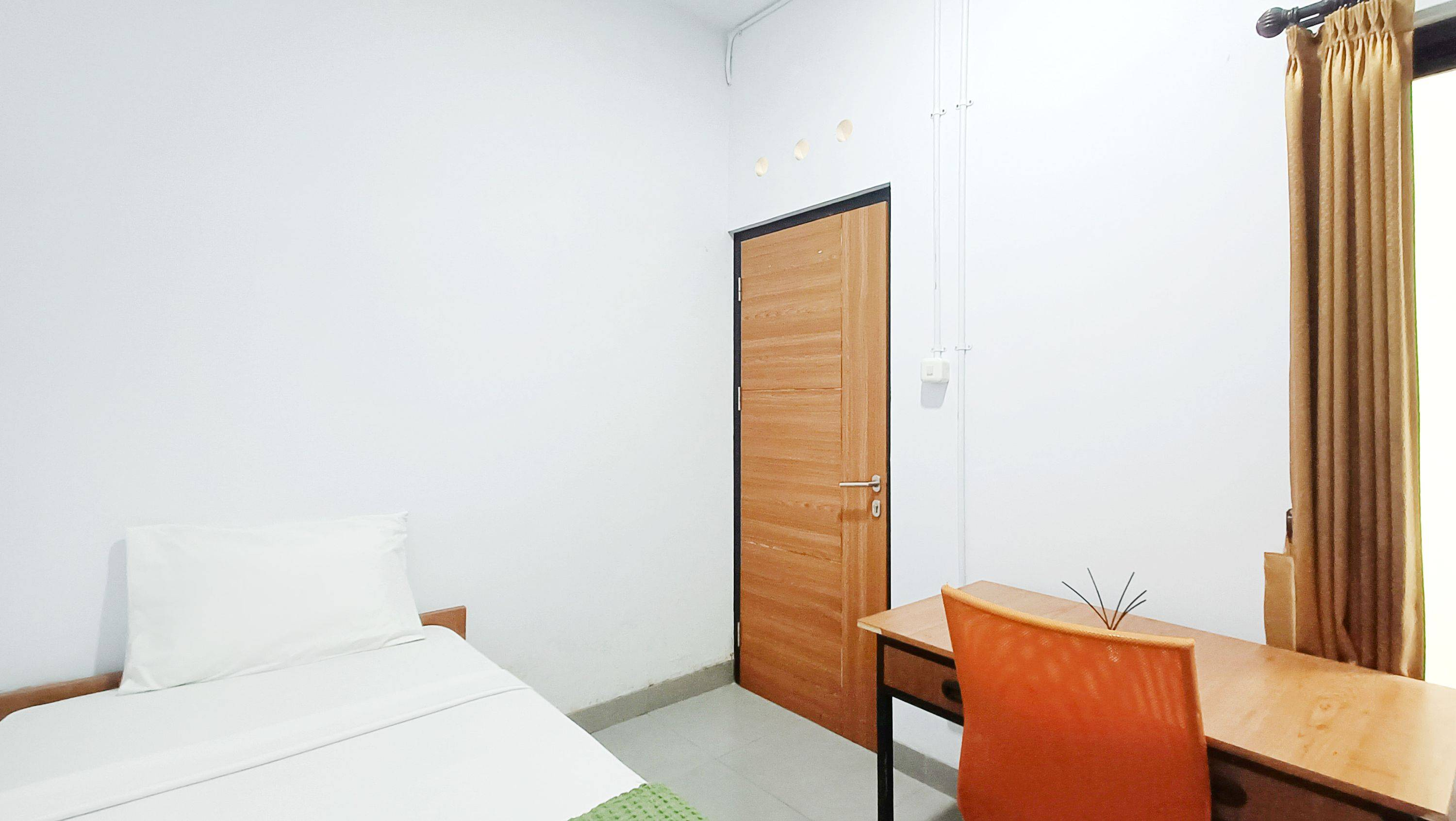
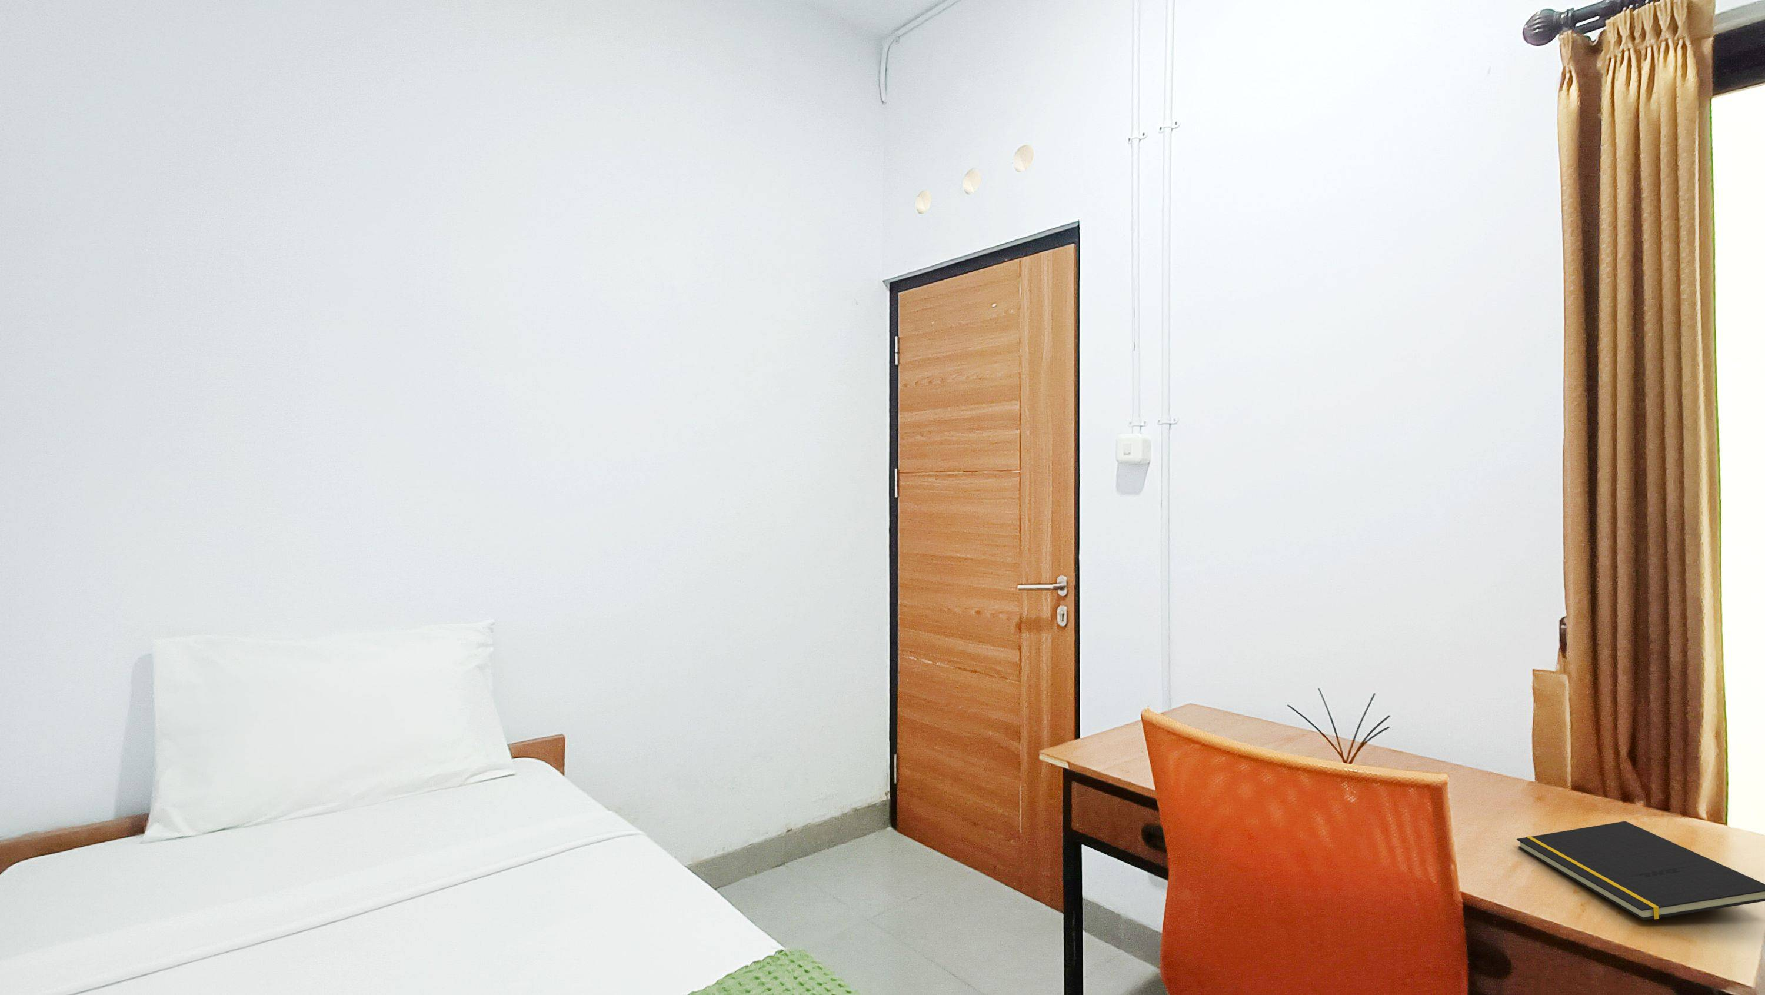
+ notepad [1516,820,1765,921]
